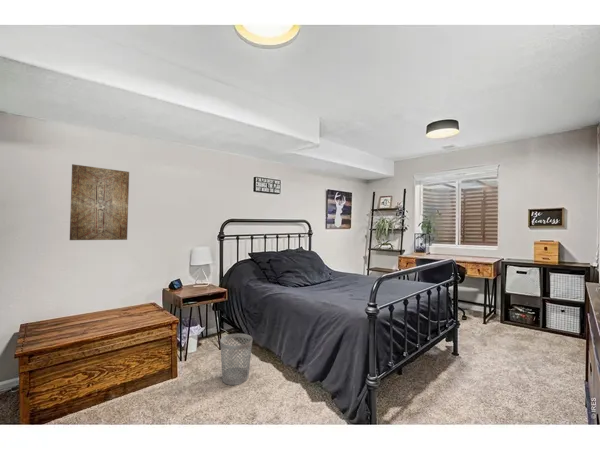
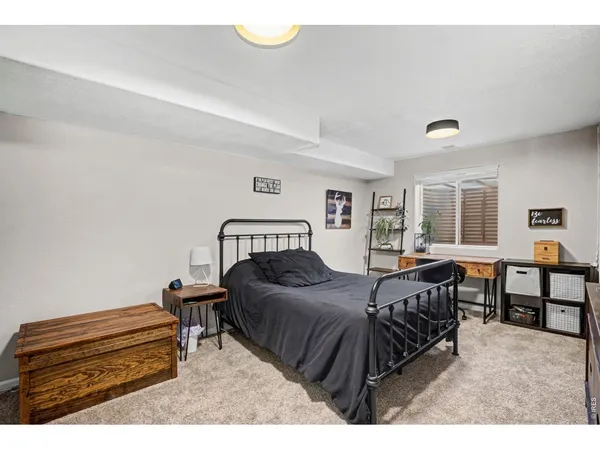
- wastebasket [219,333,253,386]
- wall art [69,163,130,241]
